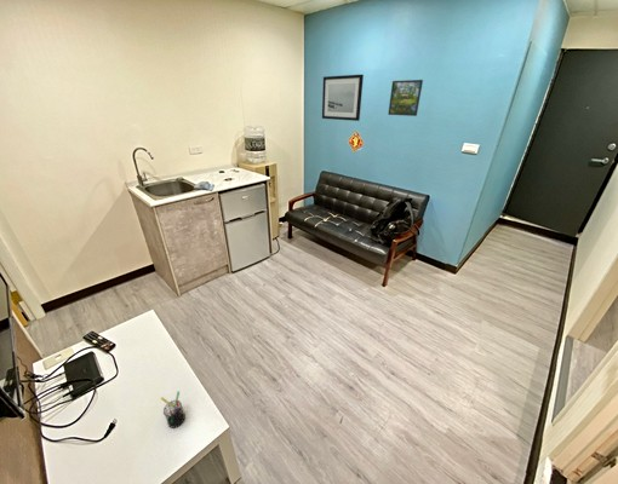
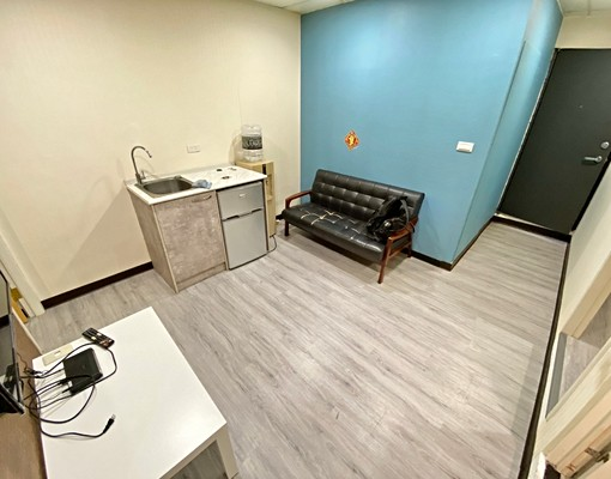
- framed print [387,79,424,117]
- pen holder [160,390,187,430]
- wall art [321,74,365,122]
